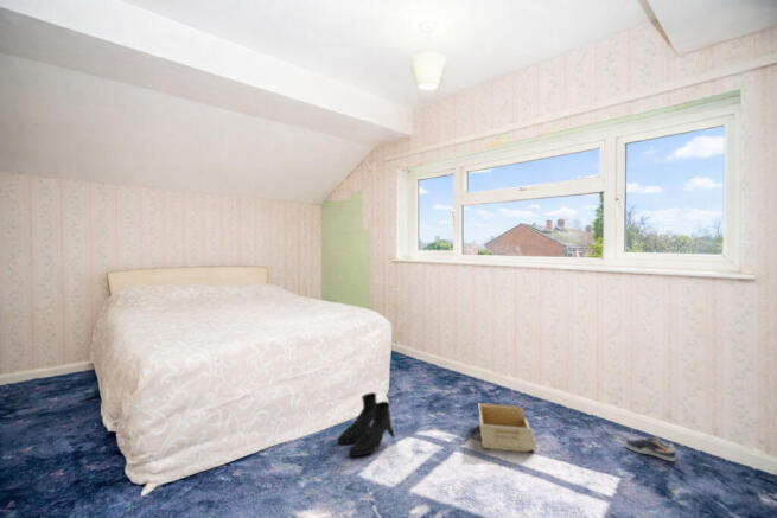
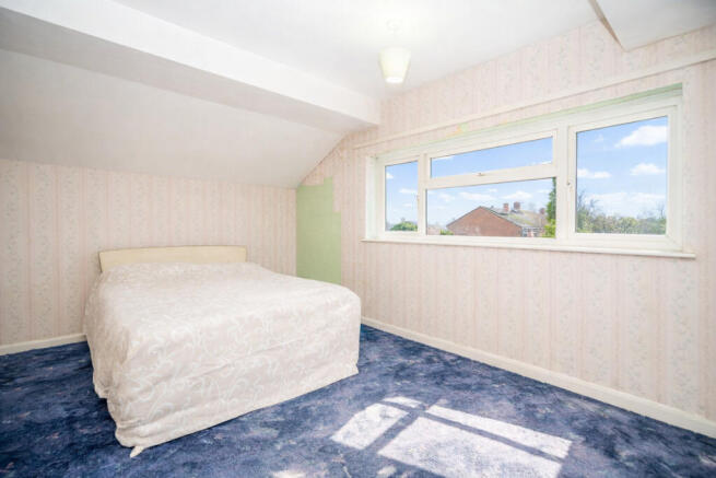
- boots [336,391,396,458]
- sneaker [624,436,677,462]
- storage bin [477,402,536,453]
